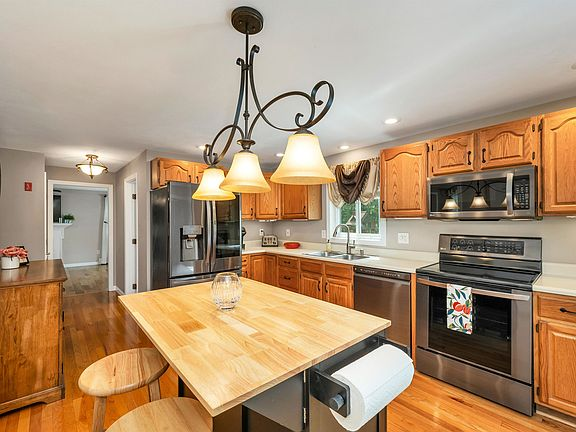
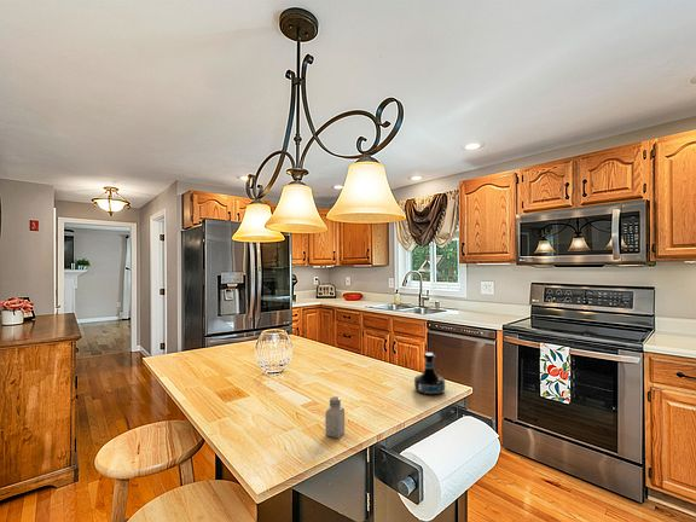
+ tequila bottle [413,352,446,396]
+ saltshaker [324,395,346,440]
